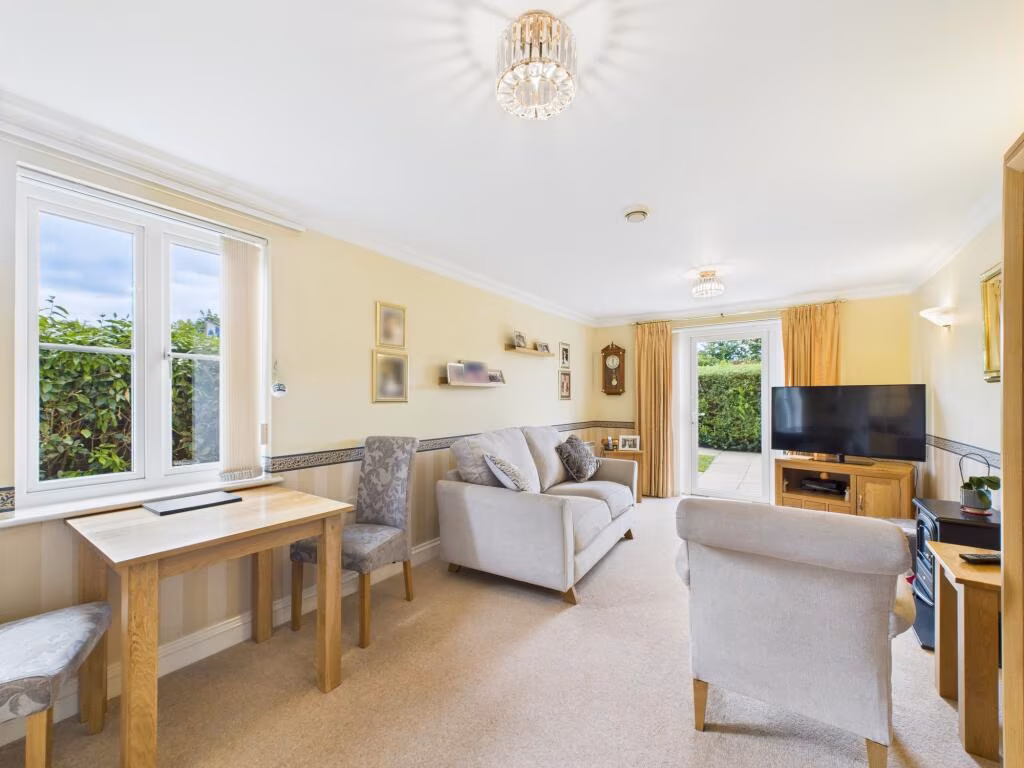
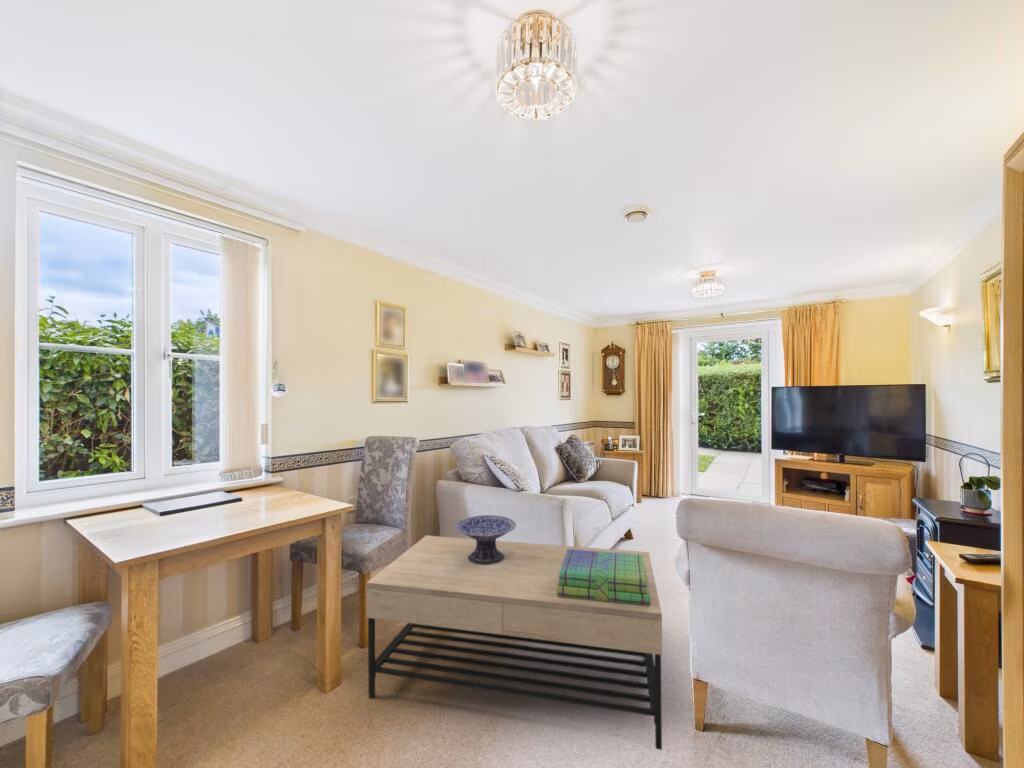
+ coffee table [365,534,663,751]
+ stack of books [557,549,650,605]
+ decorative bowl [454,514,517,565]
